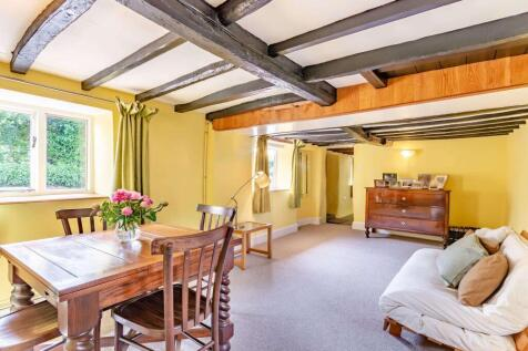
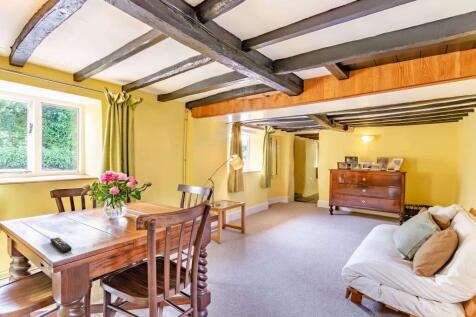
+ remote control [49,236,73,254]
